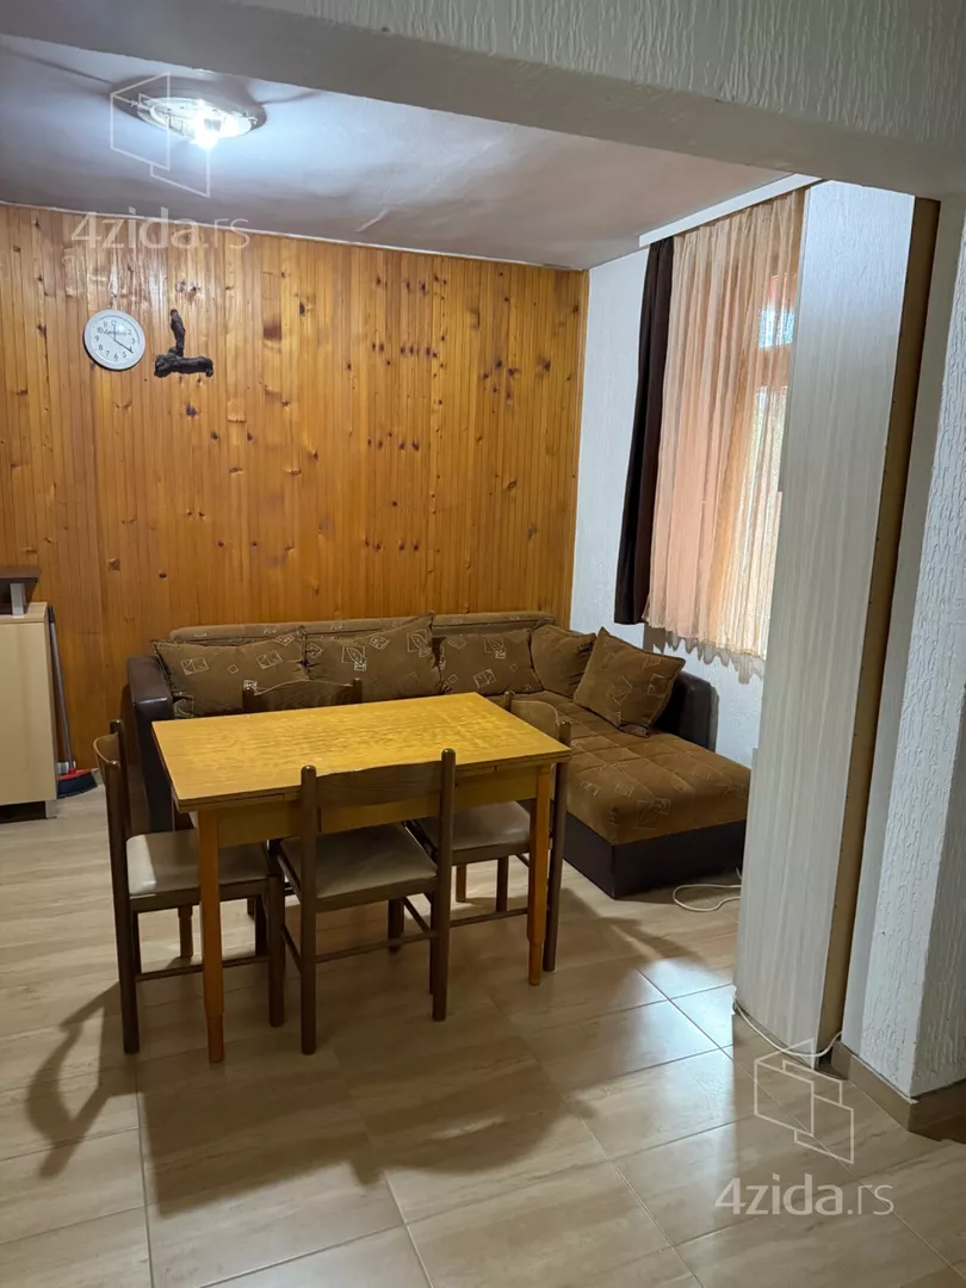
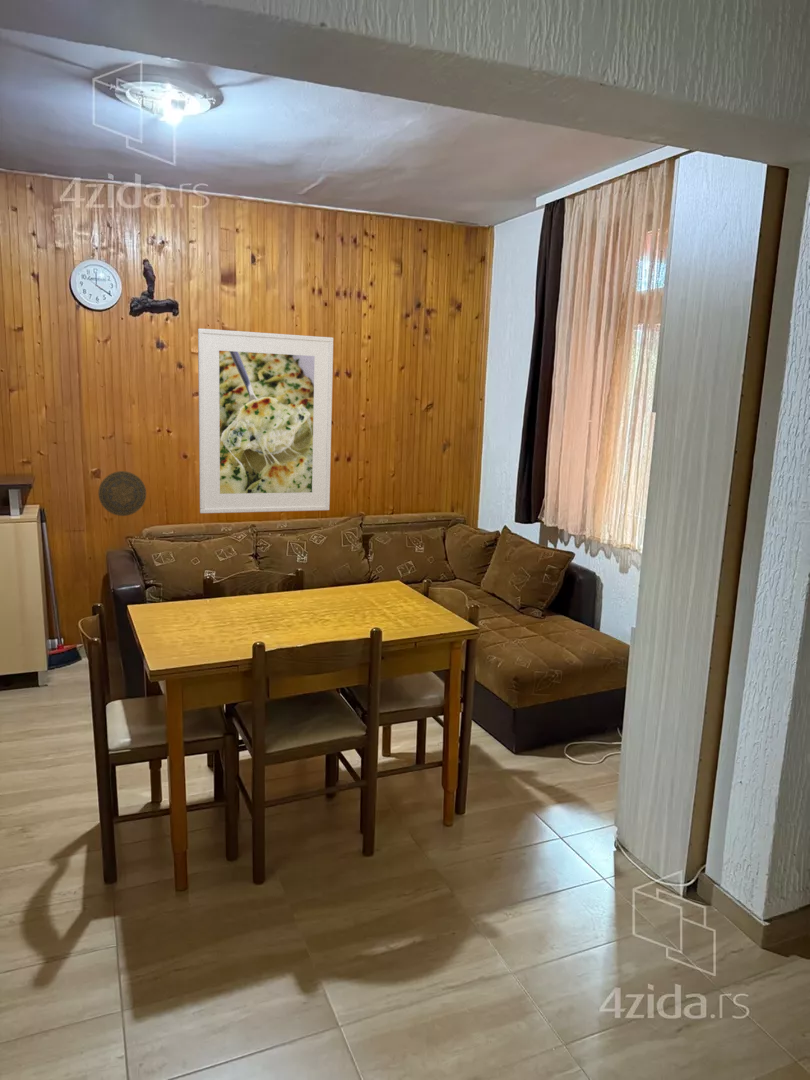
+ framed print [197,328,334,514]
+ decorative plate [97,470,147,517]
